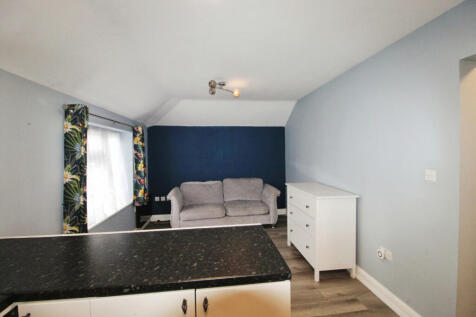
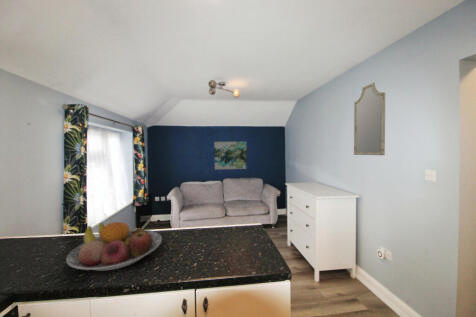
+ home mirror [353,82,386,156]
+ fruit bowl [65,221,163,272]
+ wall art [213,141,248,170]
